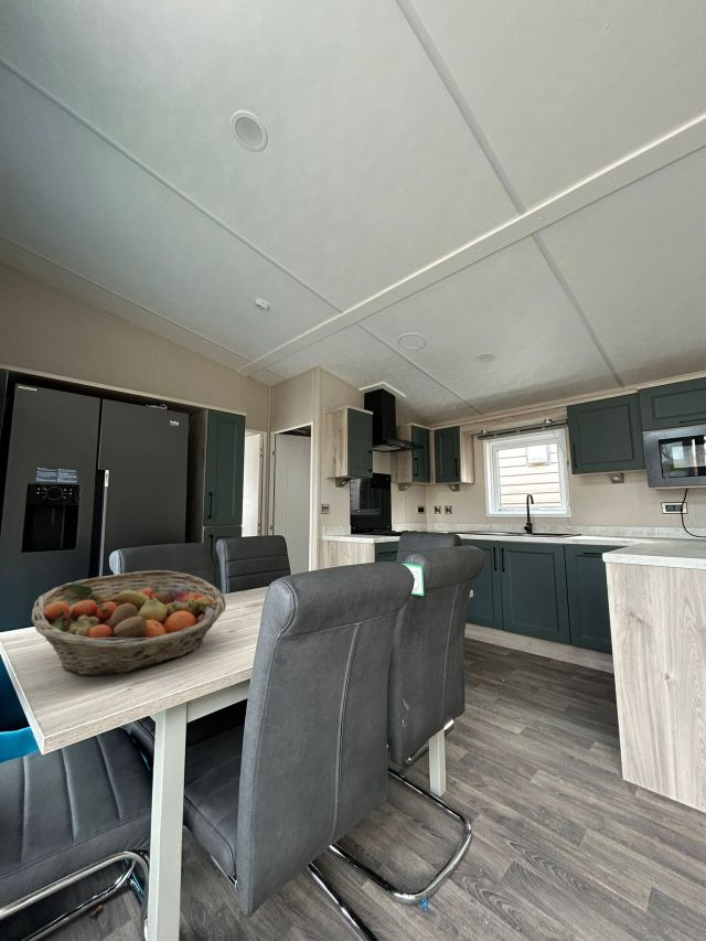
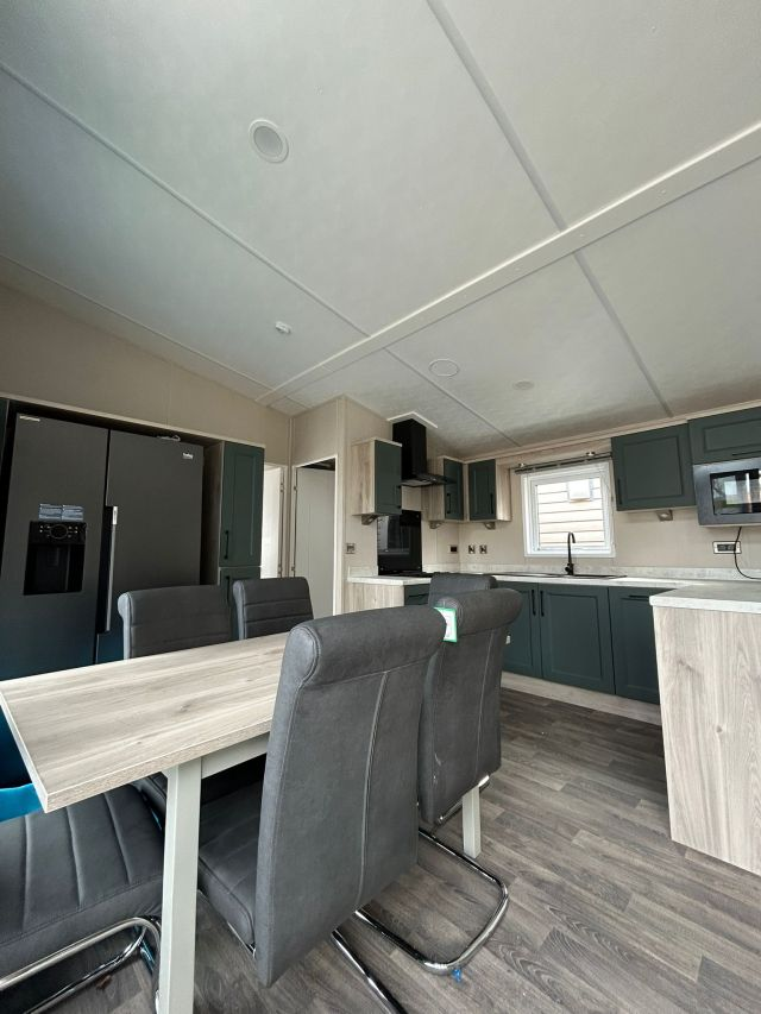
- fruit basket [31,569,227,677]
